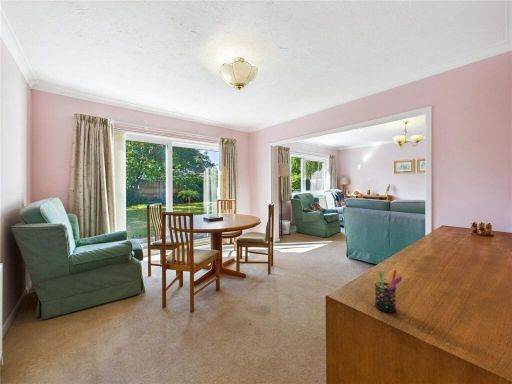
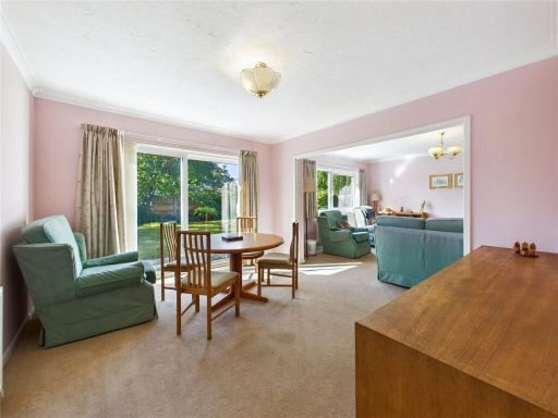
- pen holder [370,269,403,314]
